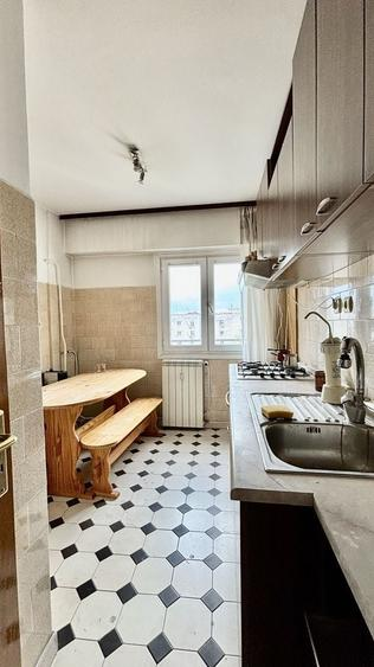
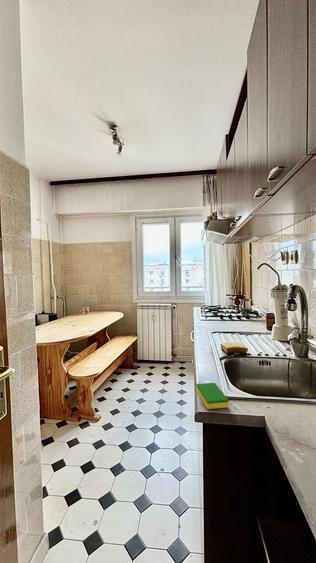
+ dish sponge [195,382,230,410]
